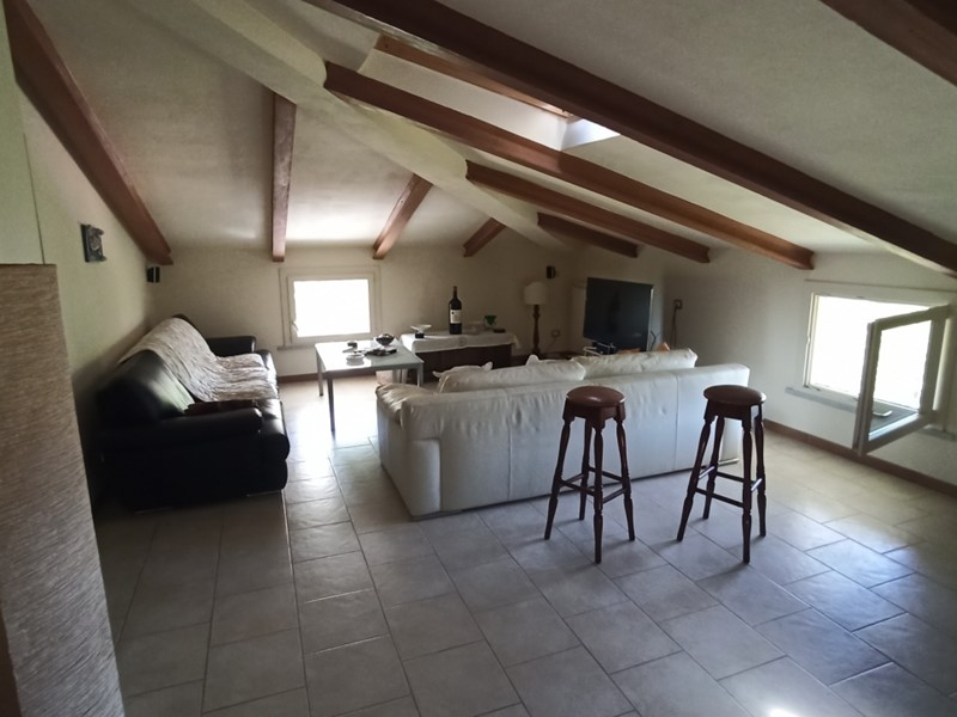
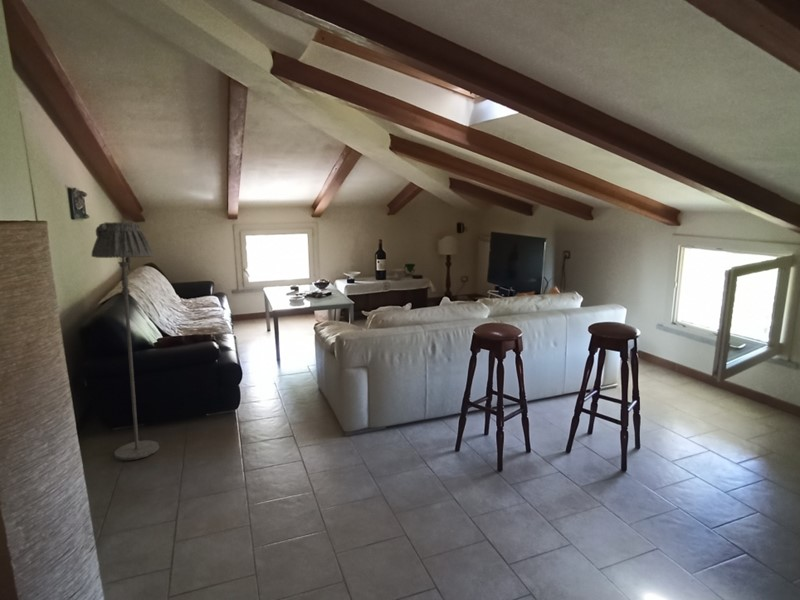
+ floor lamp [90,221,160,461]
